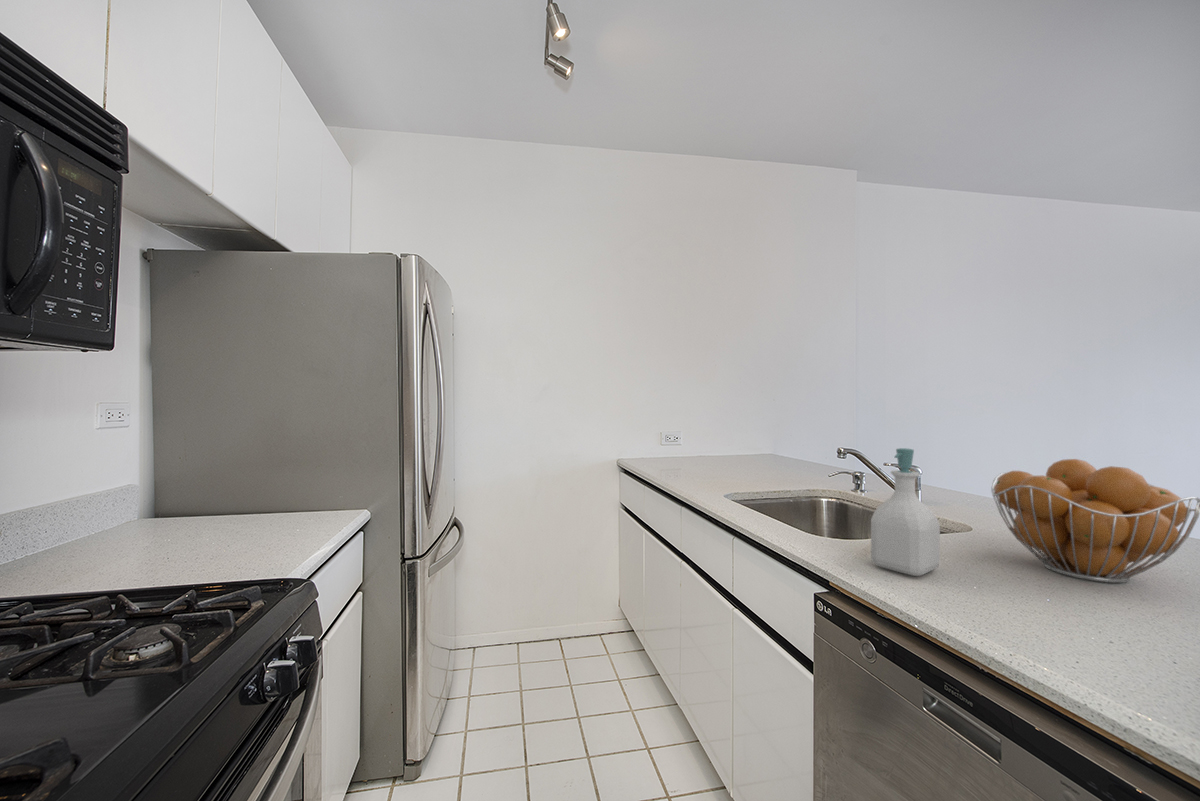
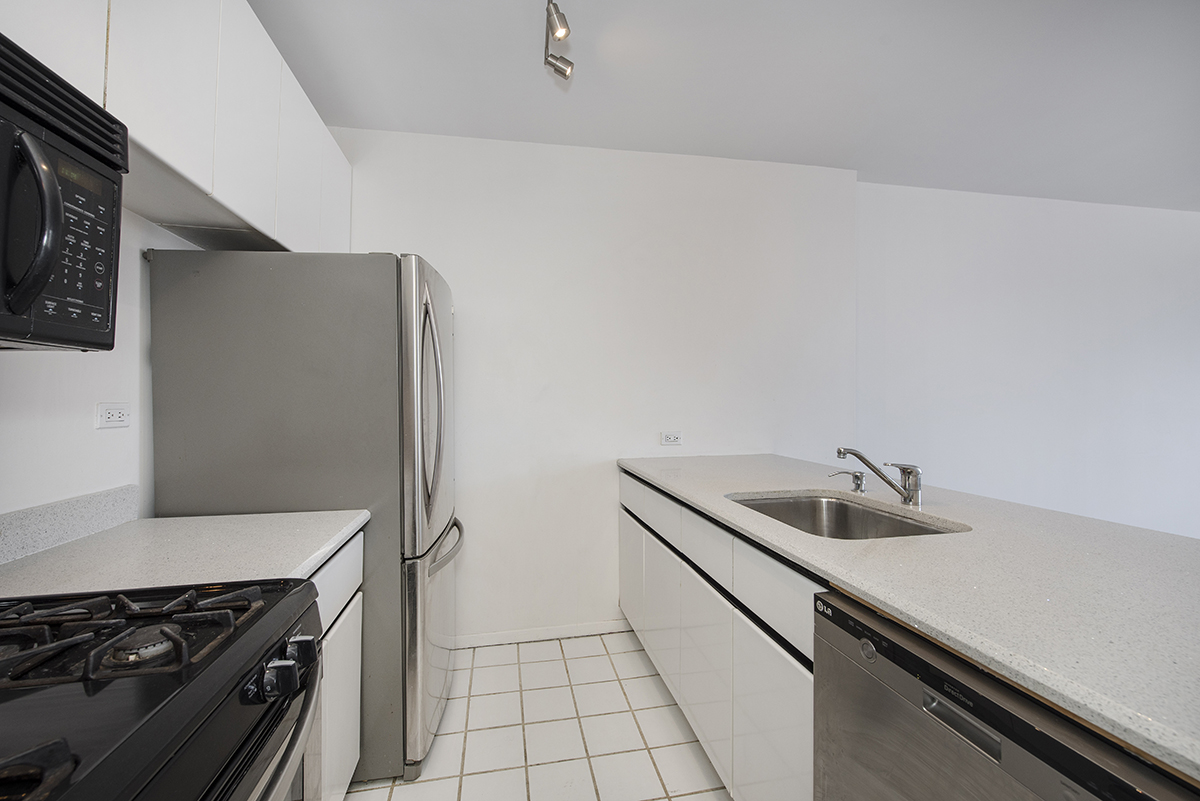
- fruit basket [990,458,1200,584]
- soap bottle [870,447,941,577]
